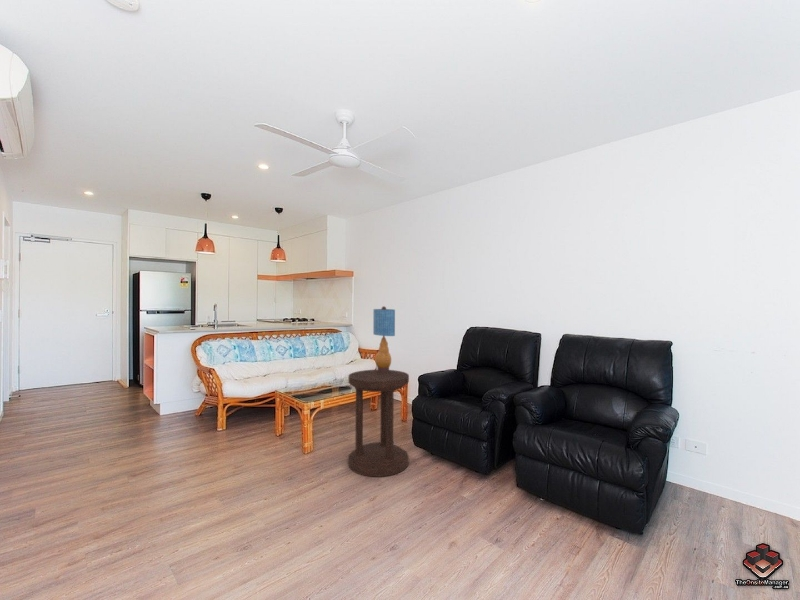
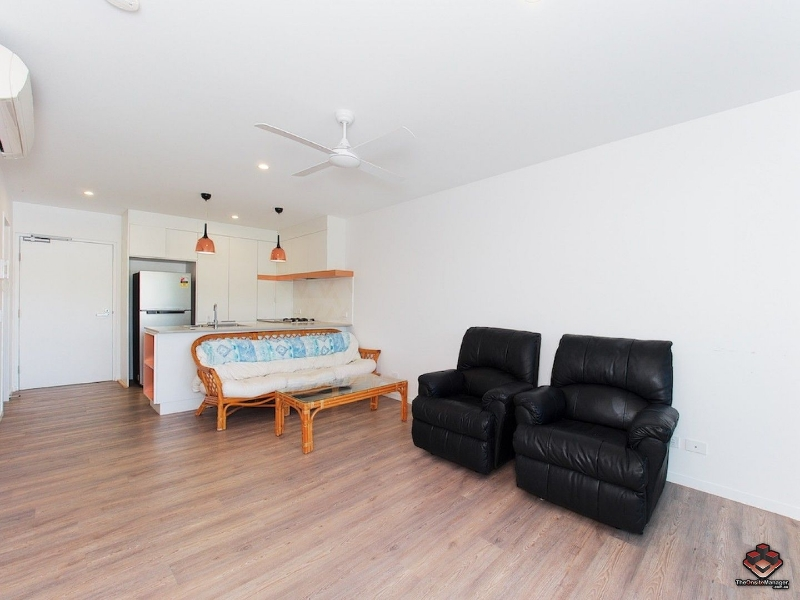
- table lamp [372,305,396,373]
- side table [347,369,410,478]
